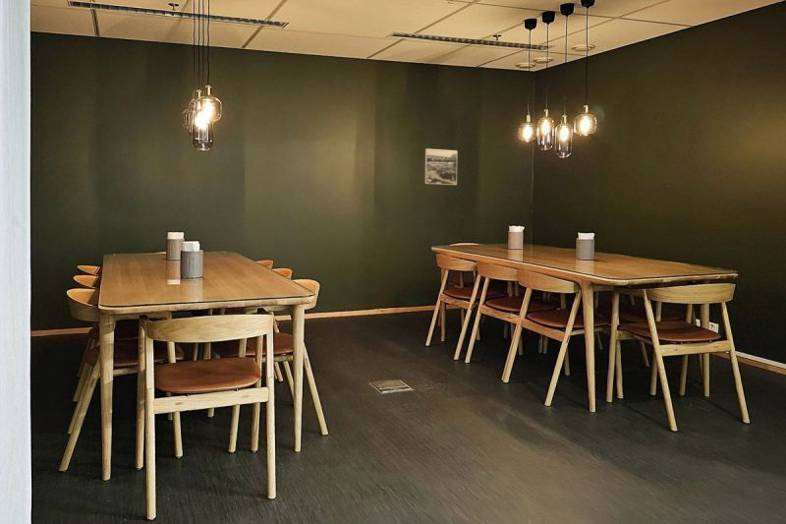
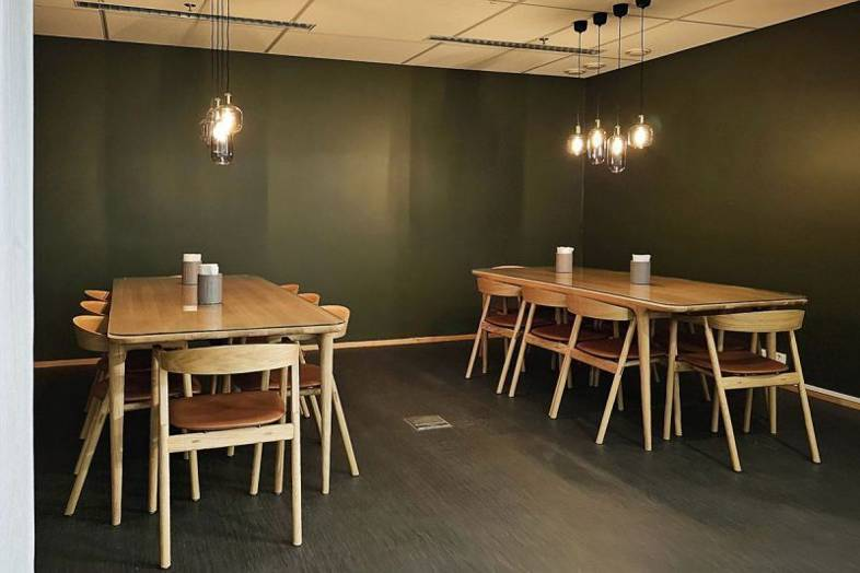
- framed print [424,148,458,186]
